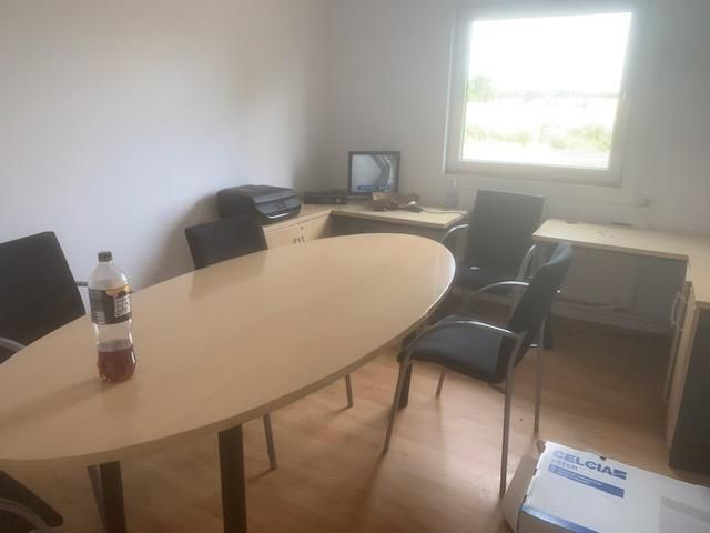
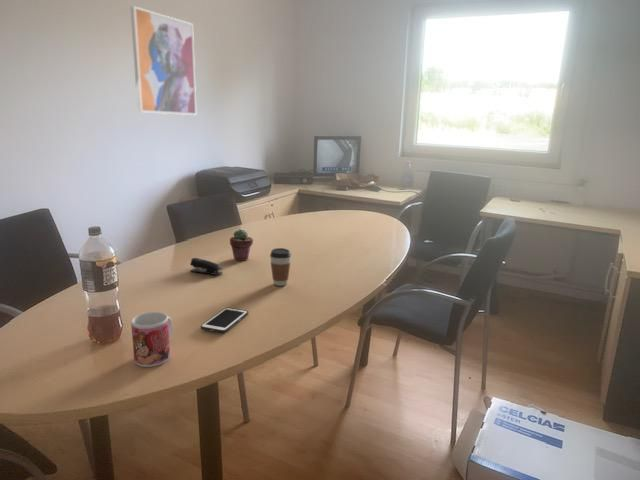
+ coffee cup [269,247,292,287]
+ cell phone [200,307,249,334]
+ wall art [129,5,197,116]
+ mug [130,311,174,368]
+ stapler [189,257,224,276]
+ potted succulent [229,228,254,262]
